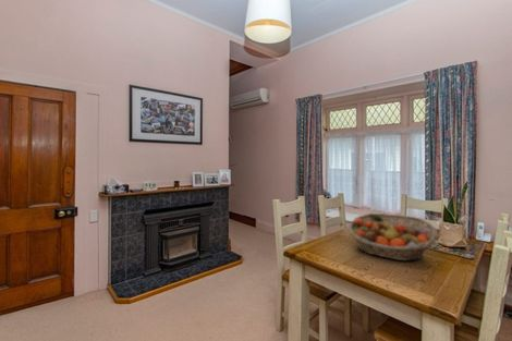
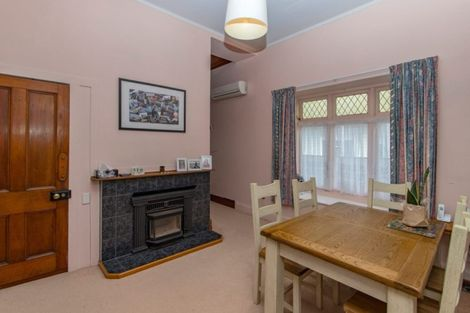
- fruit basket [348,212,439,261]
